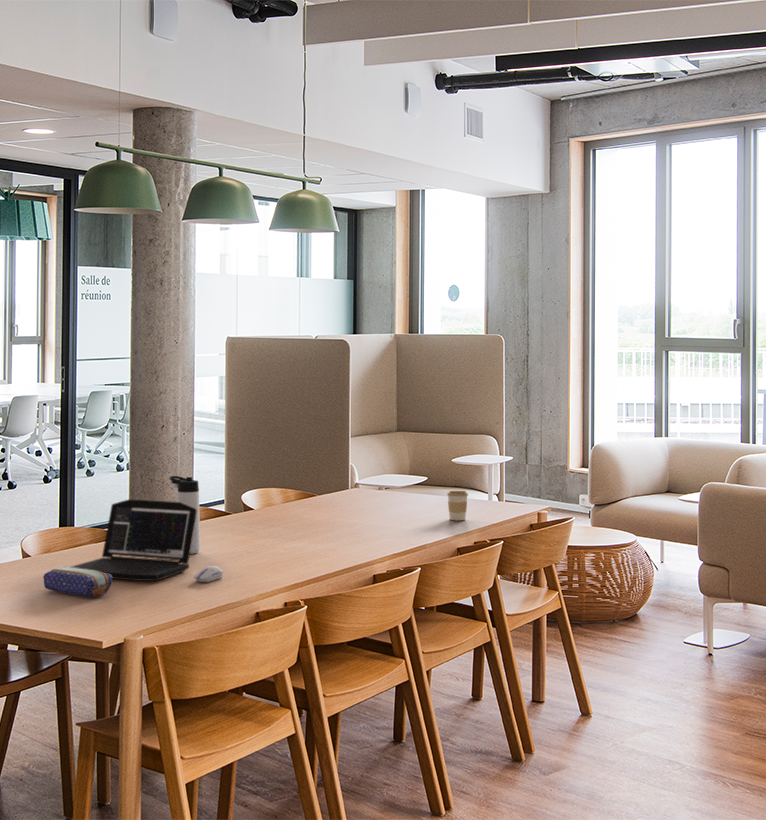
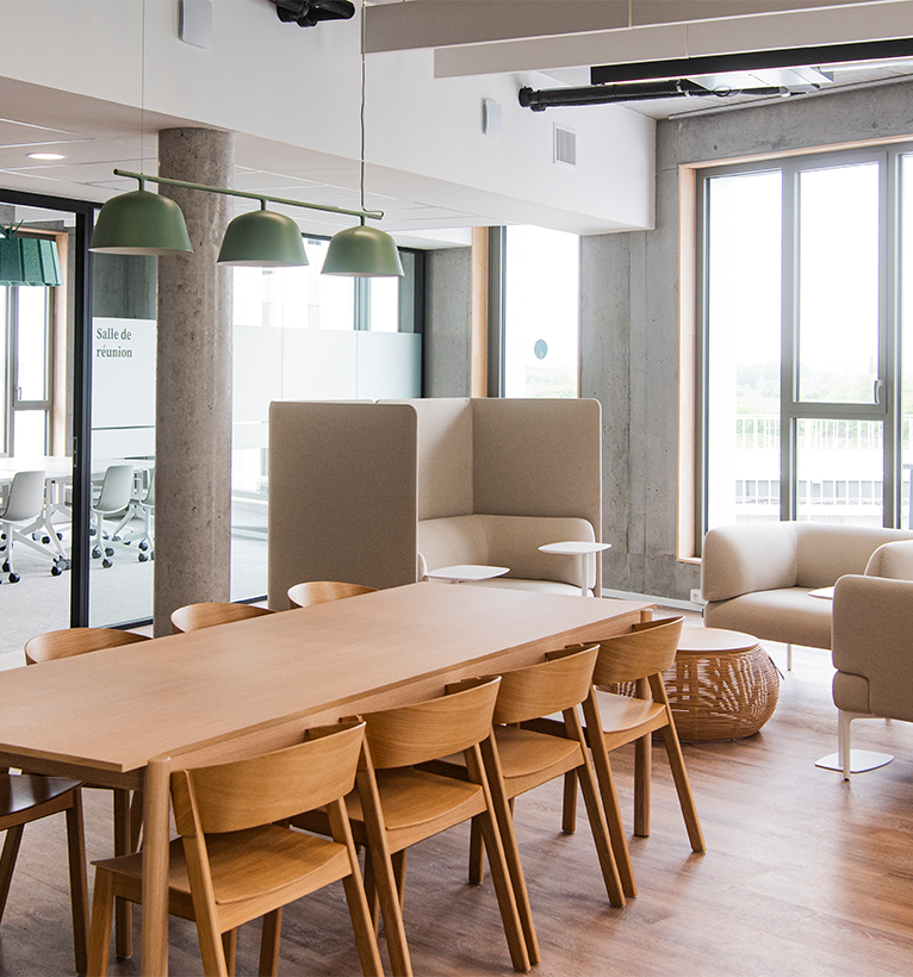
- pencil case [42,566,113,598]
- coffee cup [446,490,469,521]
- laptop [70,498,197,582]
- thermos bottle [169,475,201,555]
- computer mouse [193,565,224,583]
